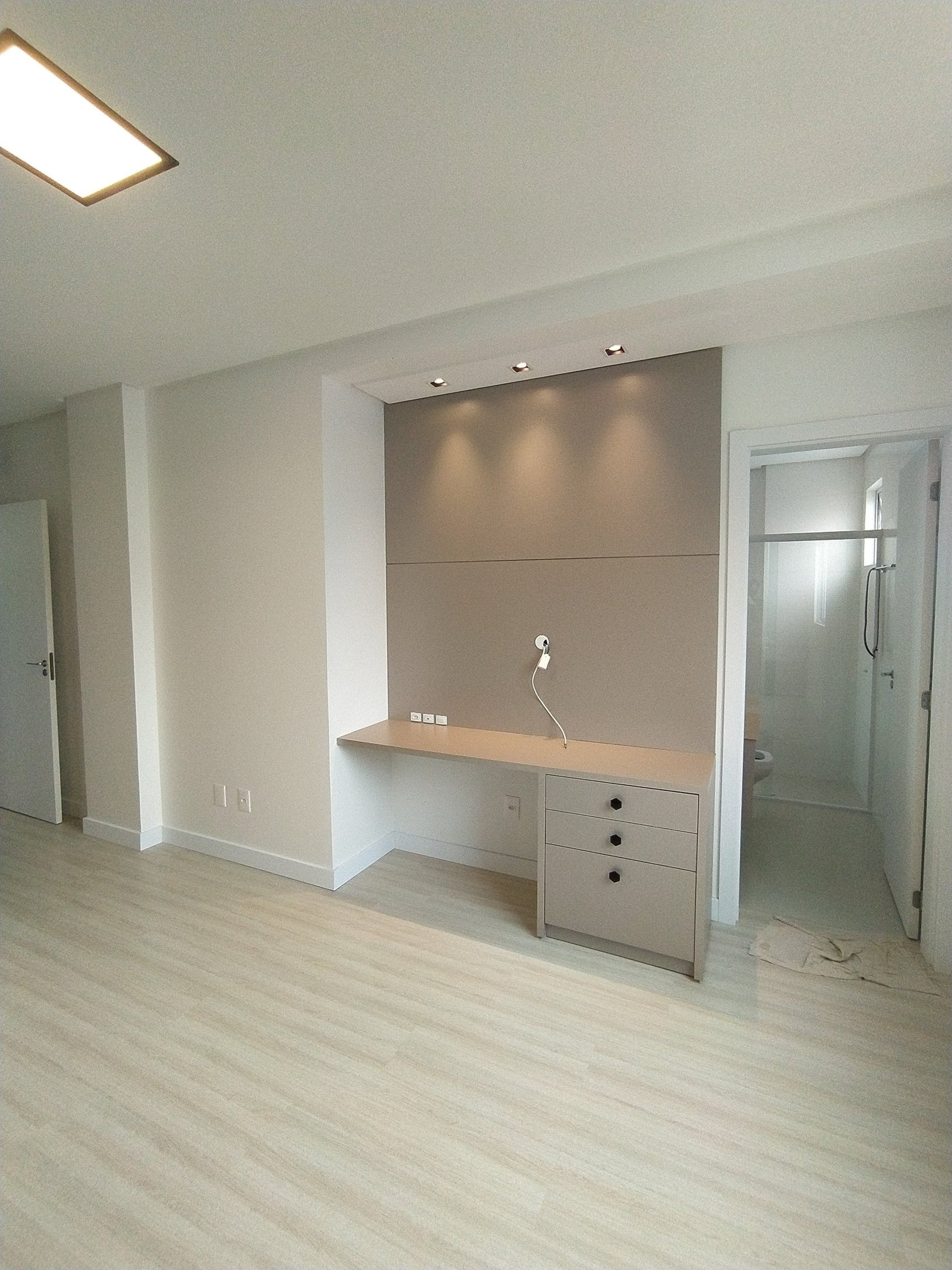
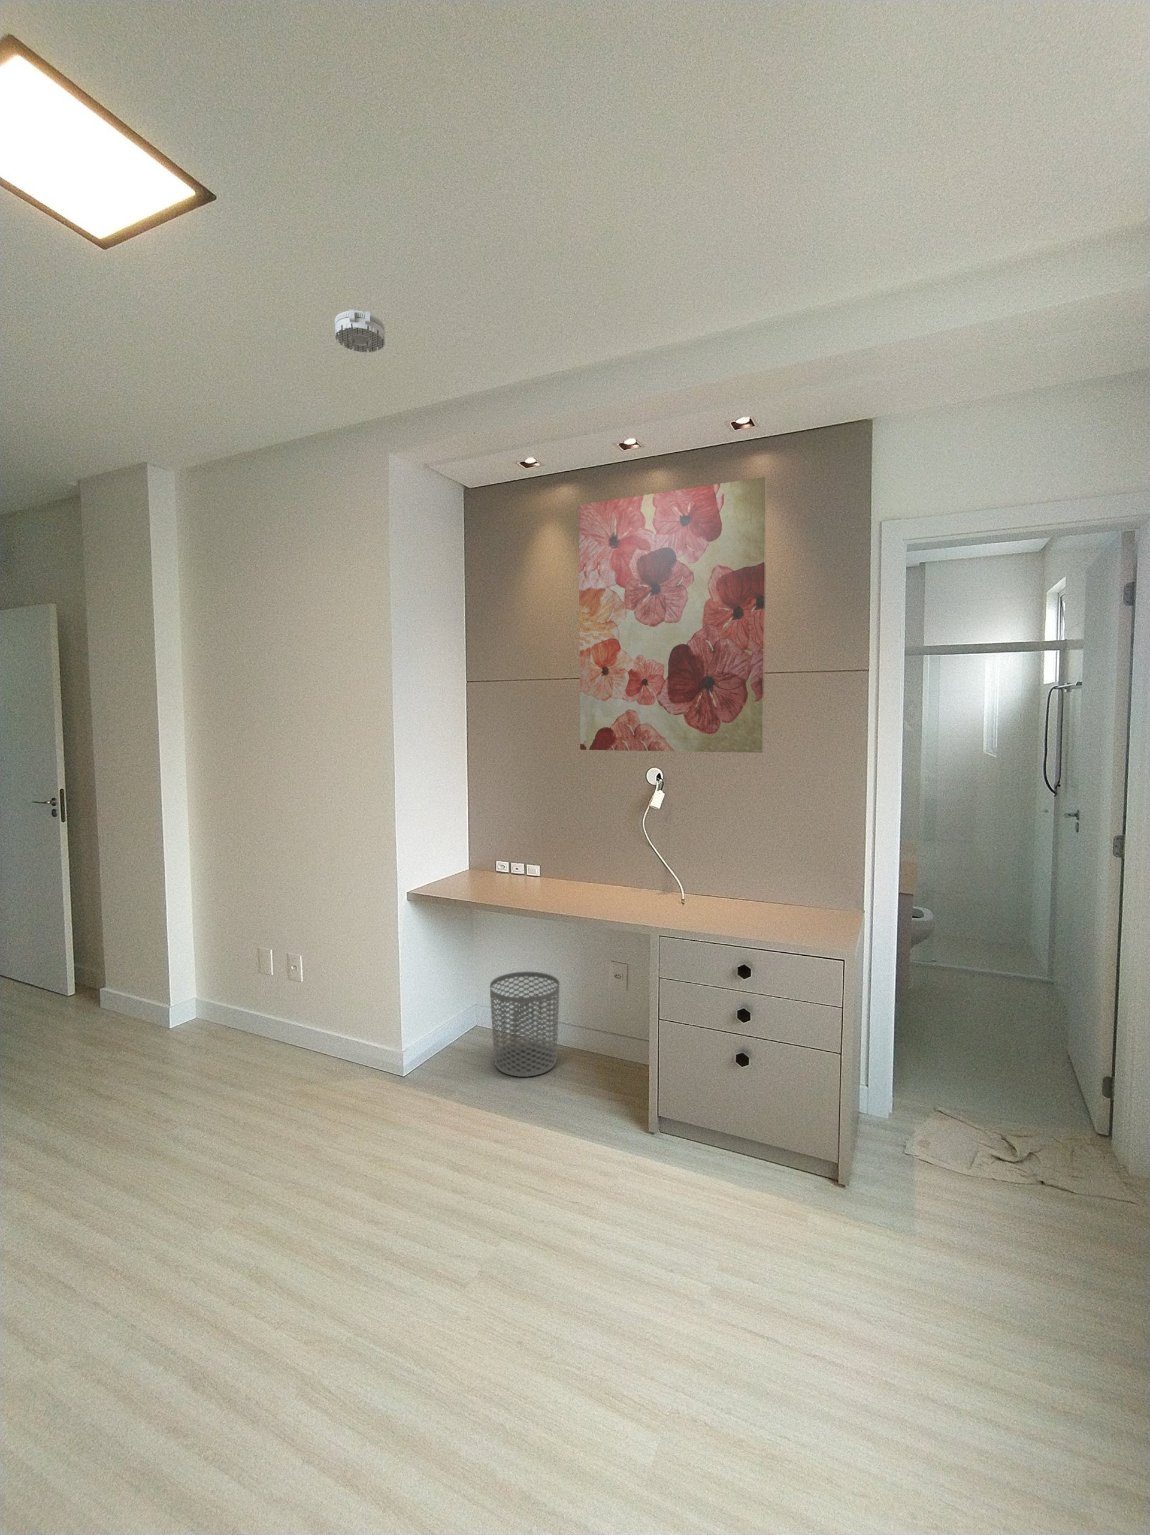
+ wall art [577,476,767,753]
+ waste bin [489,971,561,1077]
+ smoke detector [335,308,385,353]
